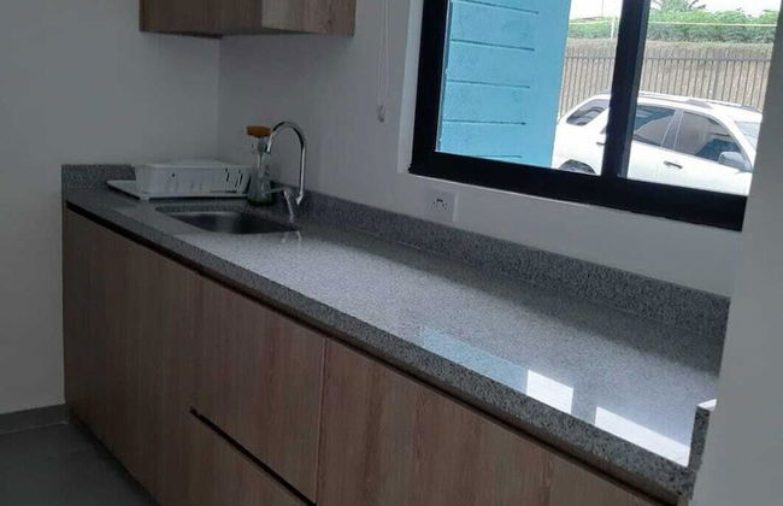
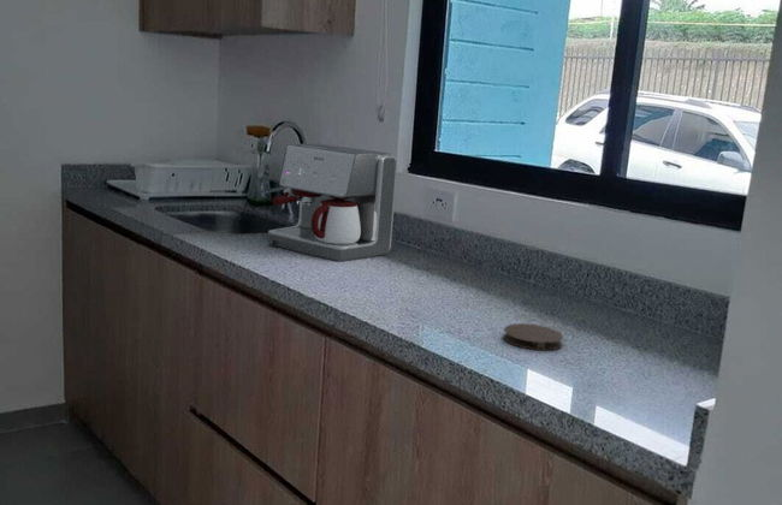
+ coffee maker [267,142,398,263]
+ coaster [502,322,564,351]
